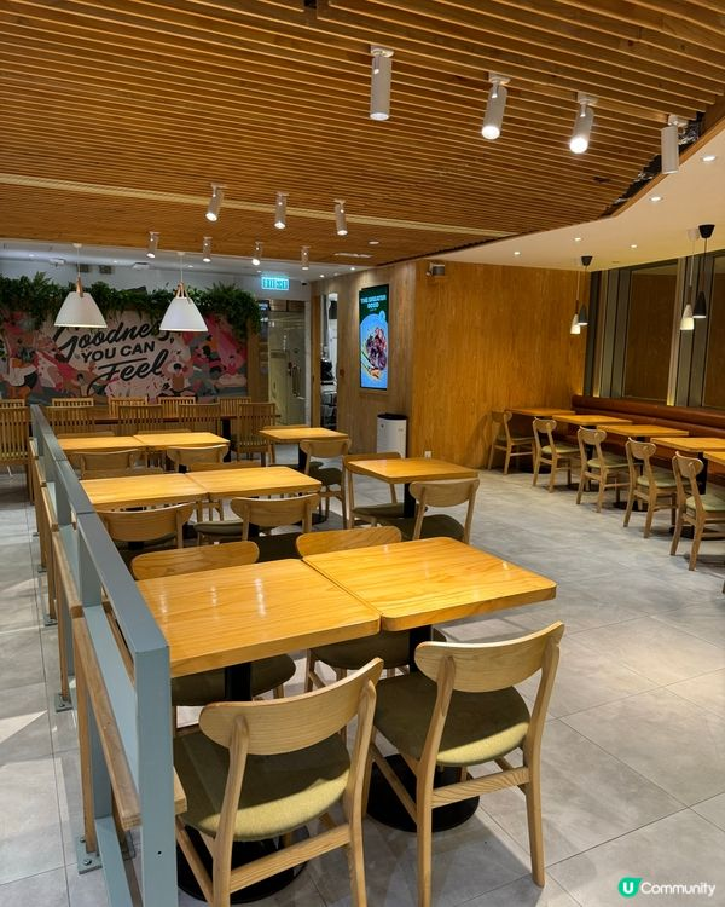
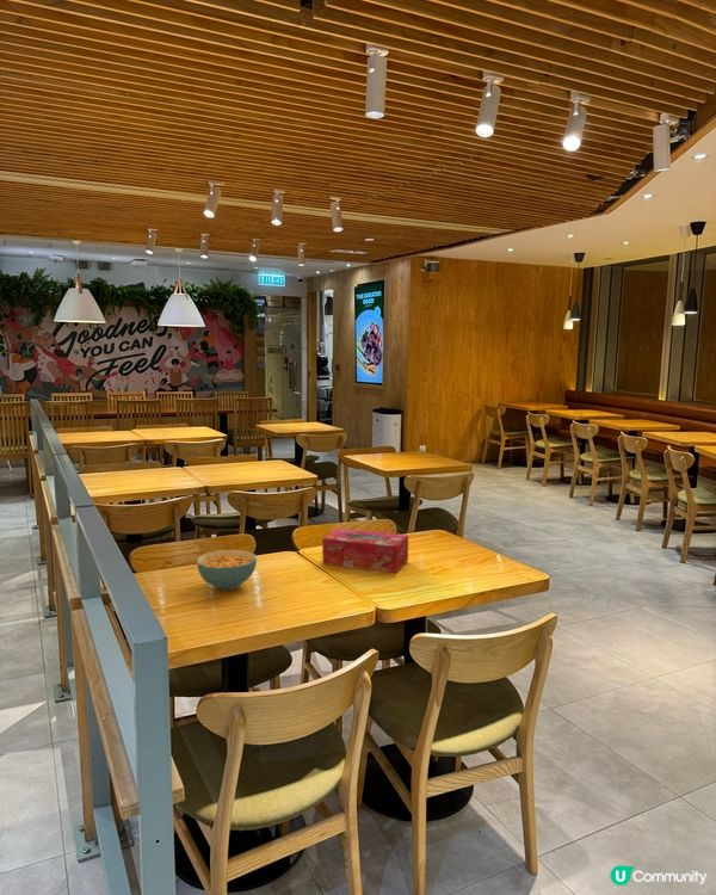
+ tissue box [321,527,409,574]
+ cereal bowl [196,549,258,591]
